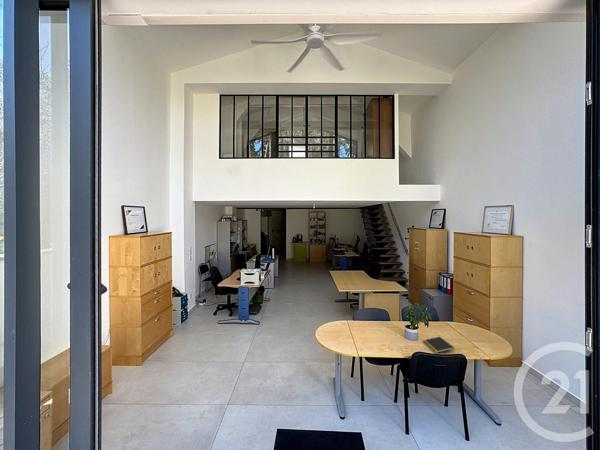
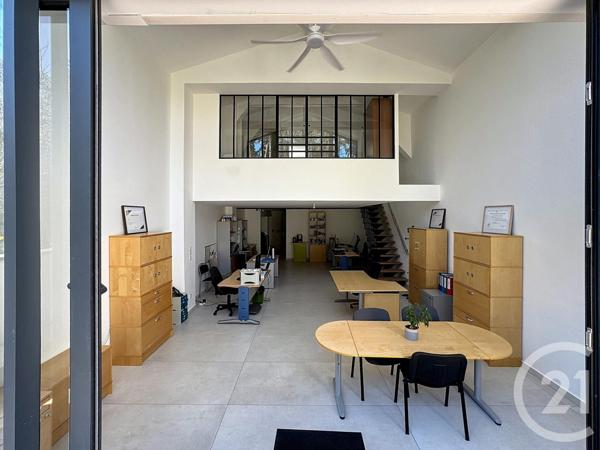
- notepad [421,336,455,354]
